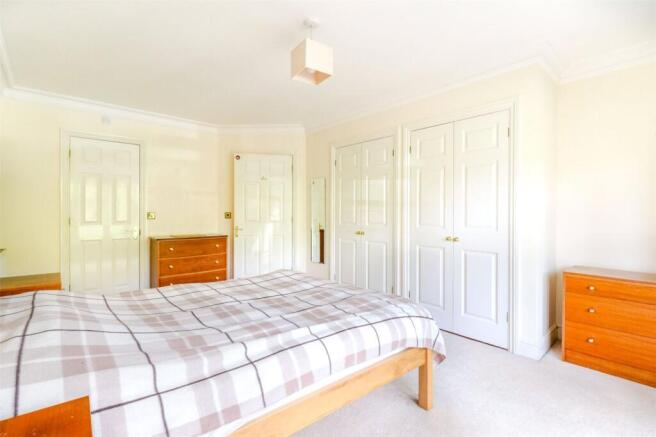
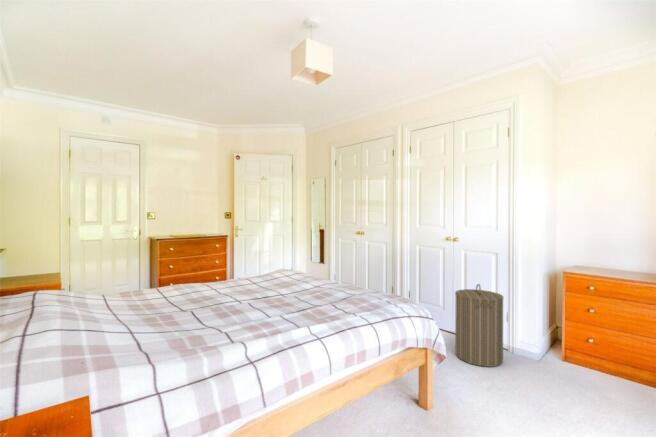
+ laundry hamper [454,283,505,368]
